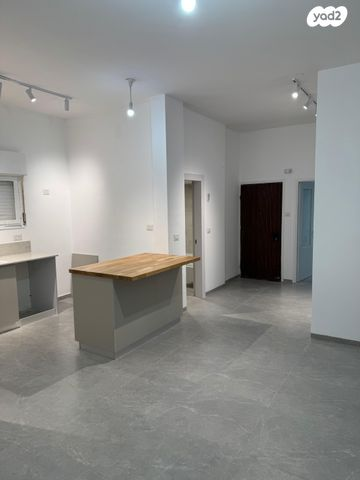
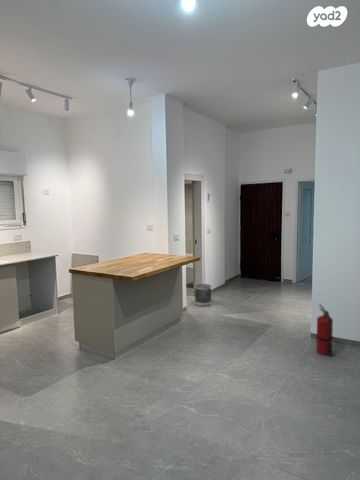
+ fire extinguisher [315,303,334,356]
+ wastebasket [194,283,212,307]
